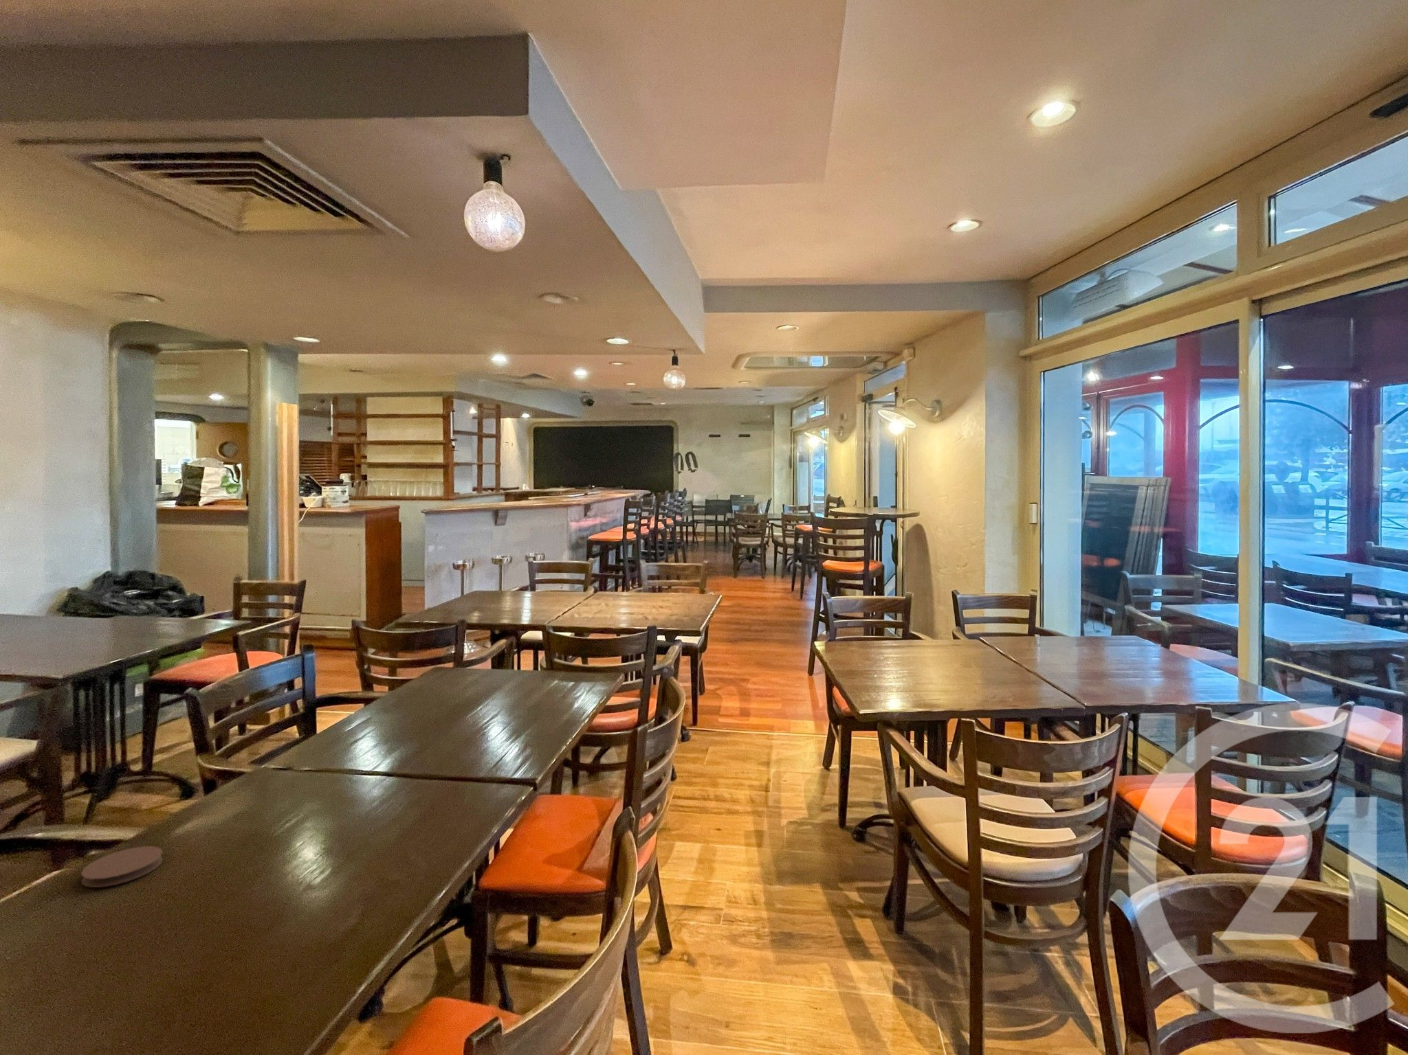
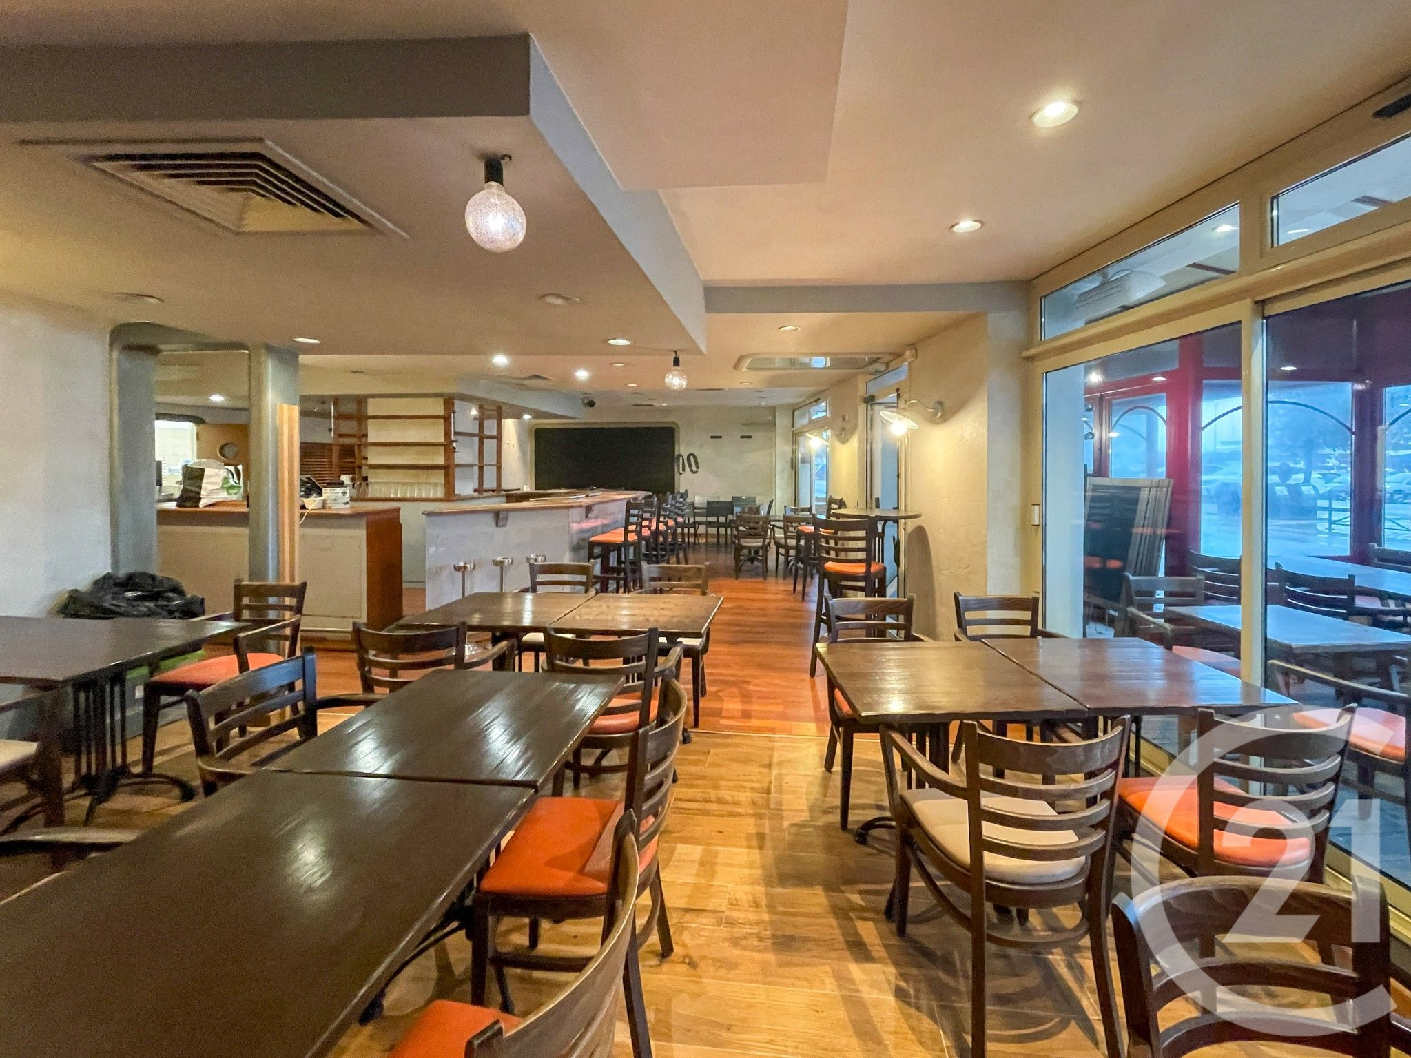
- coaster [81,846,164,888]
